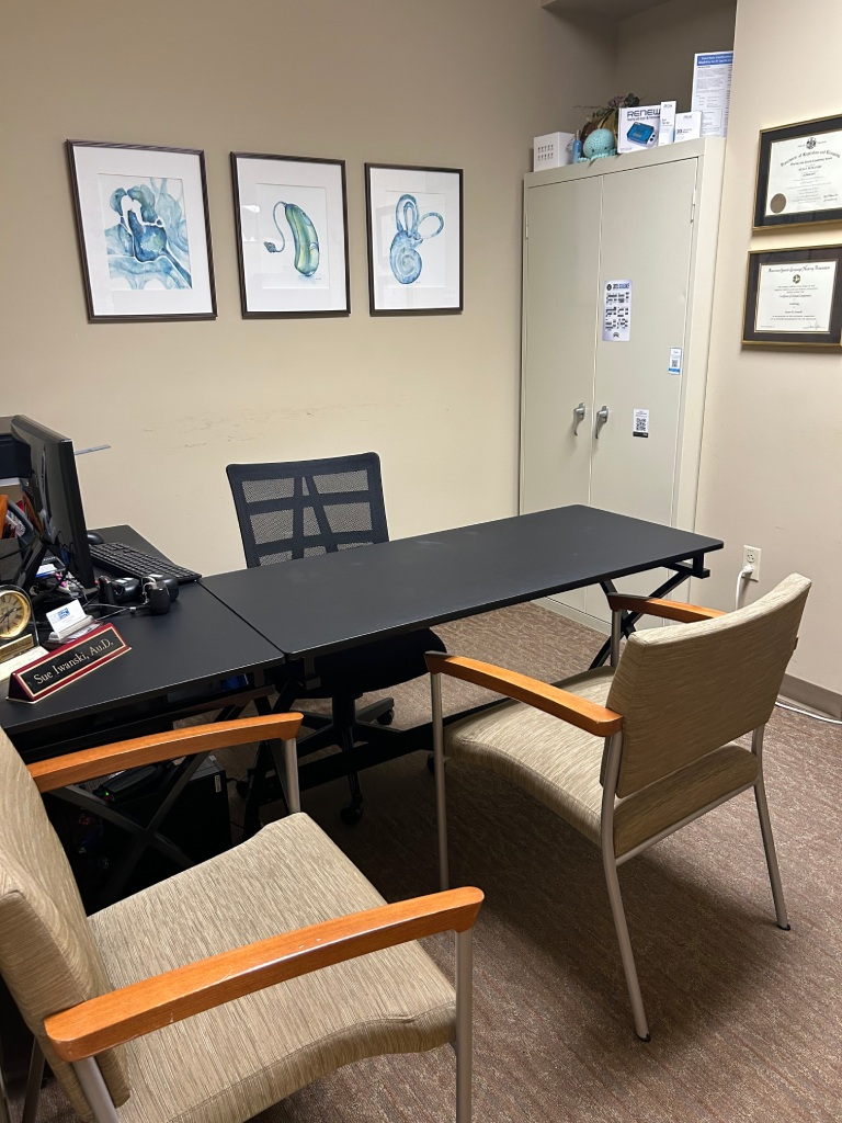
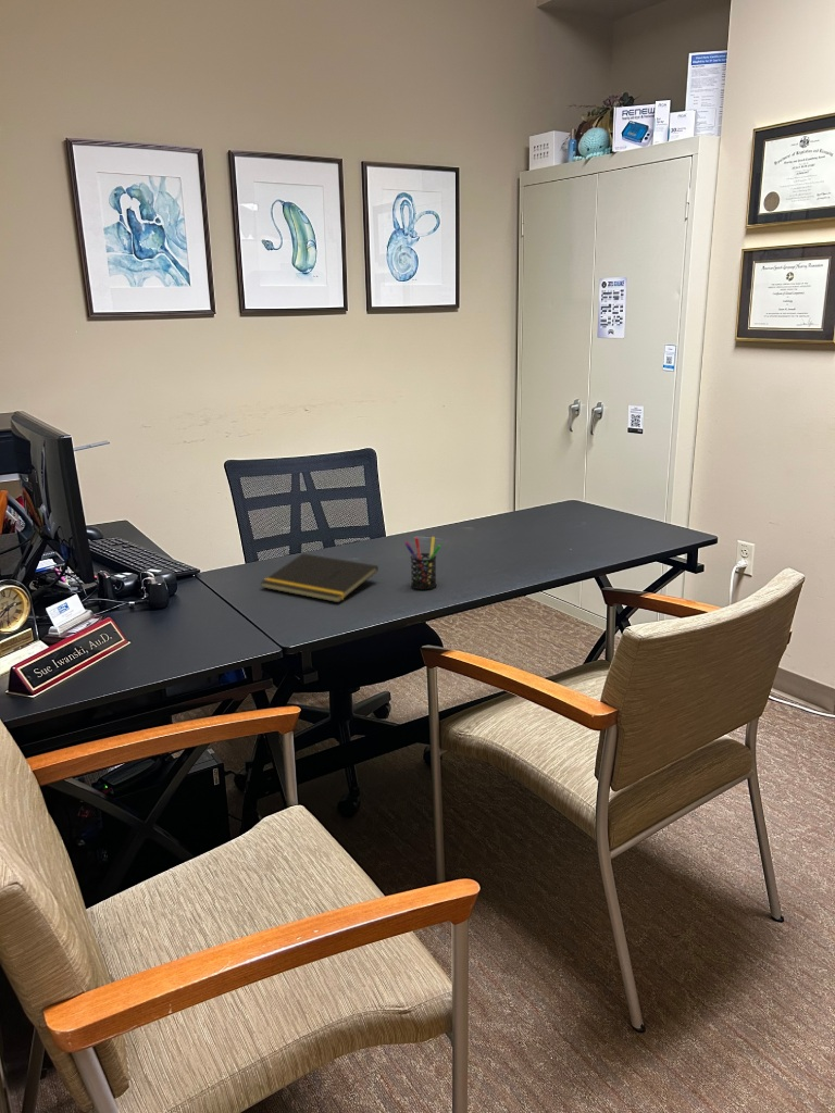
+ pen holder [403,536,441,590]
+ notepad [260,552,379,603]
